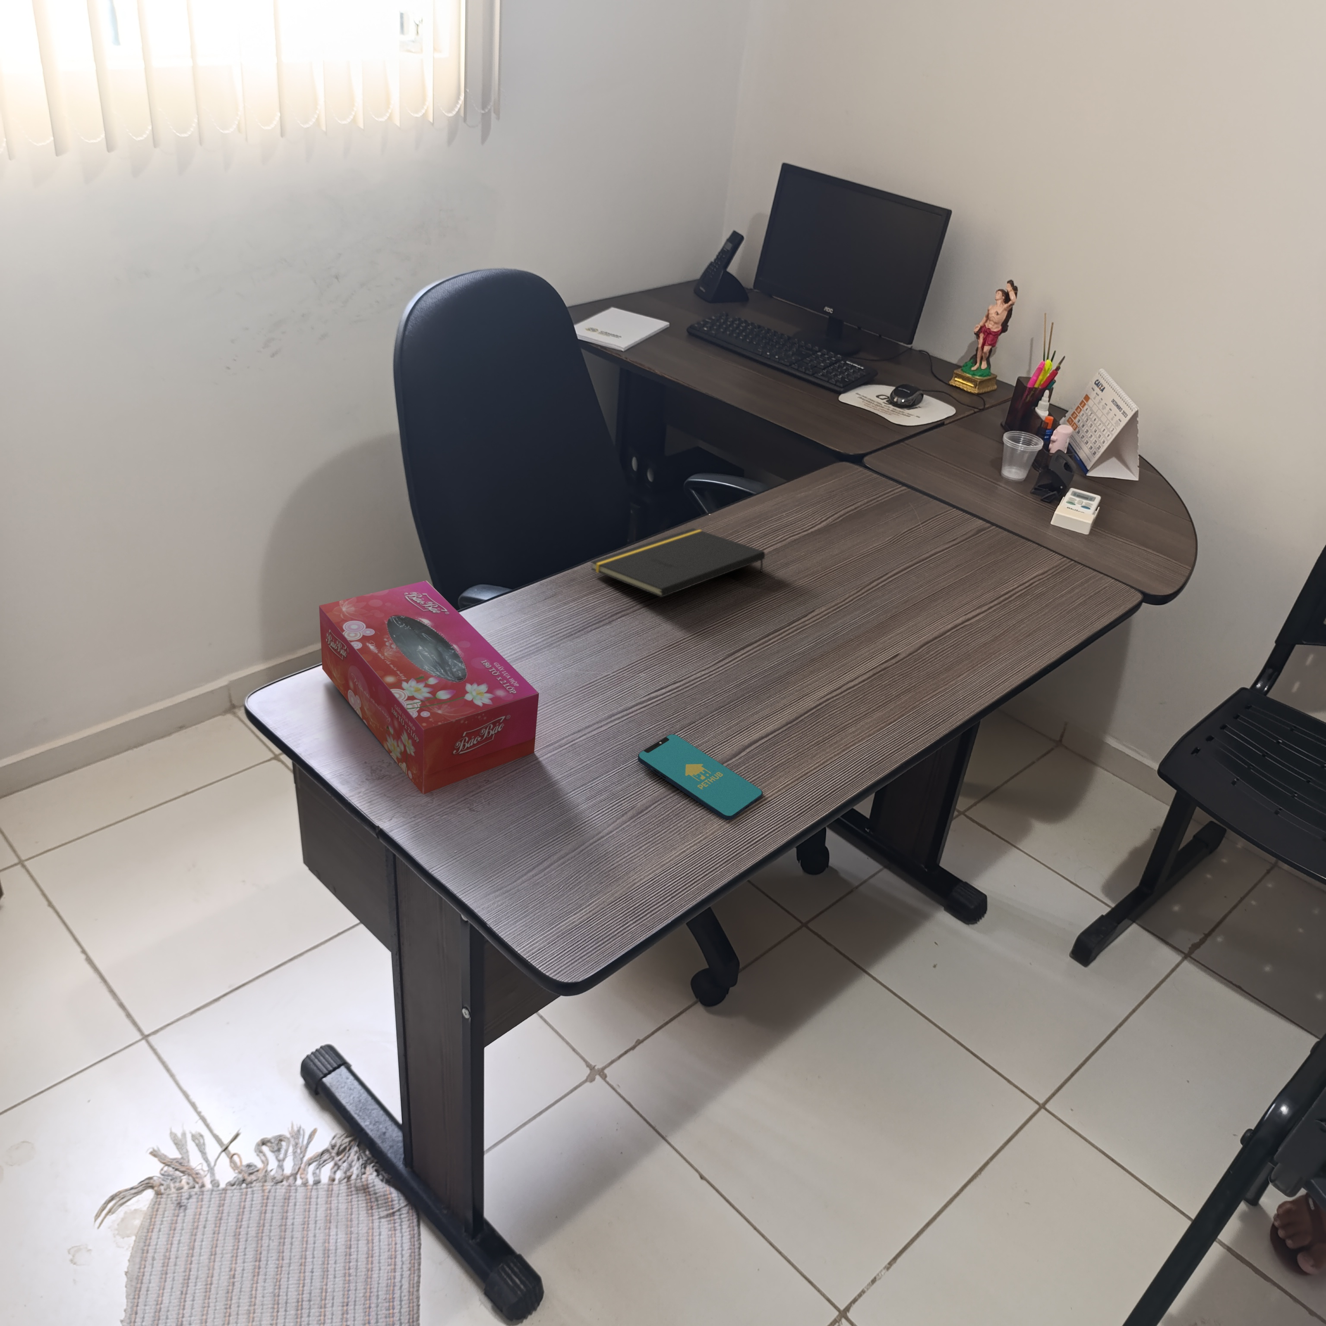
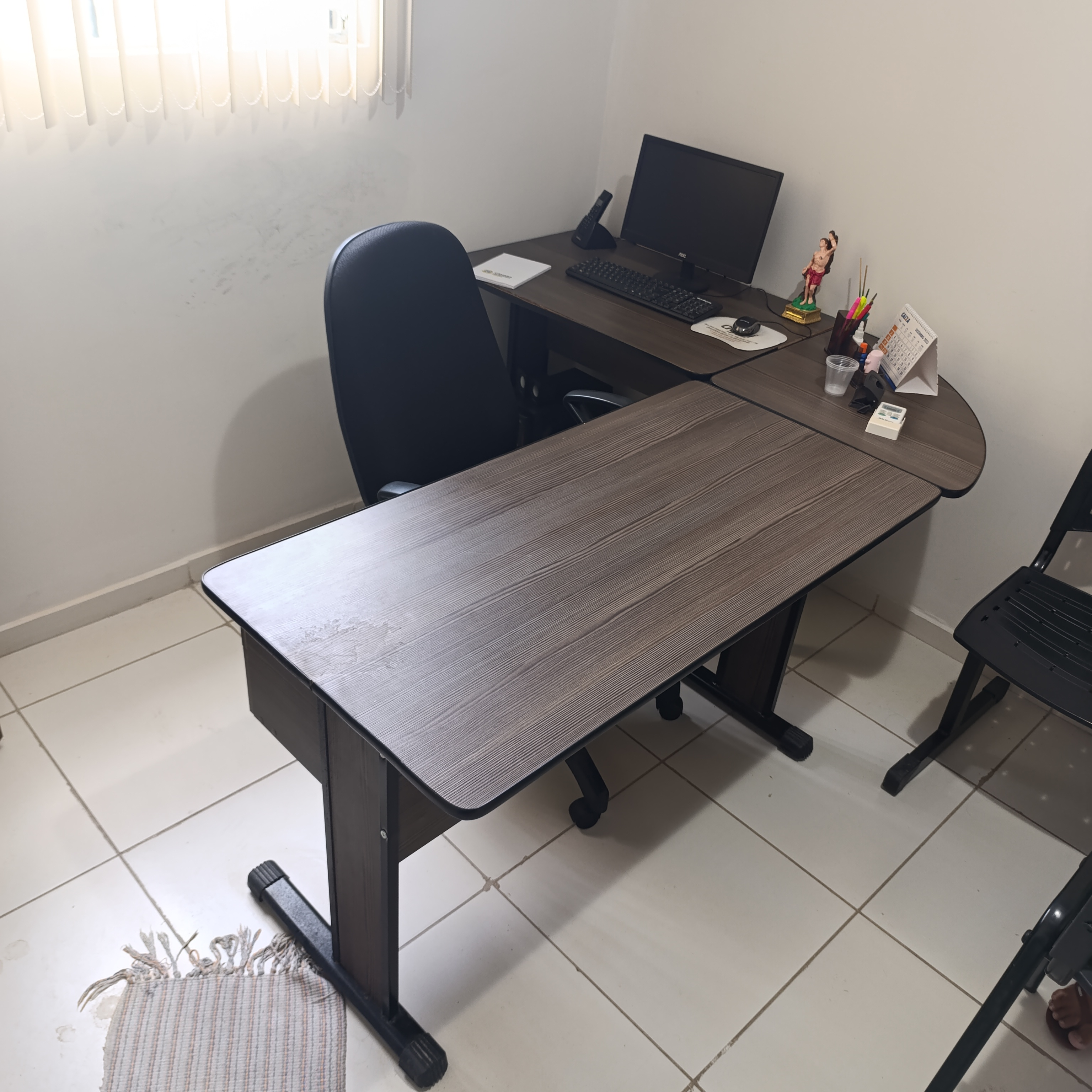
- smartphone [638,733,763,821]
- notepad [590,527,765,597]
- tissue box [318,580,539,794]
